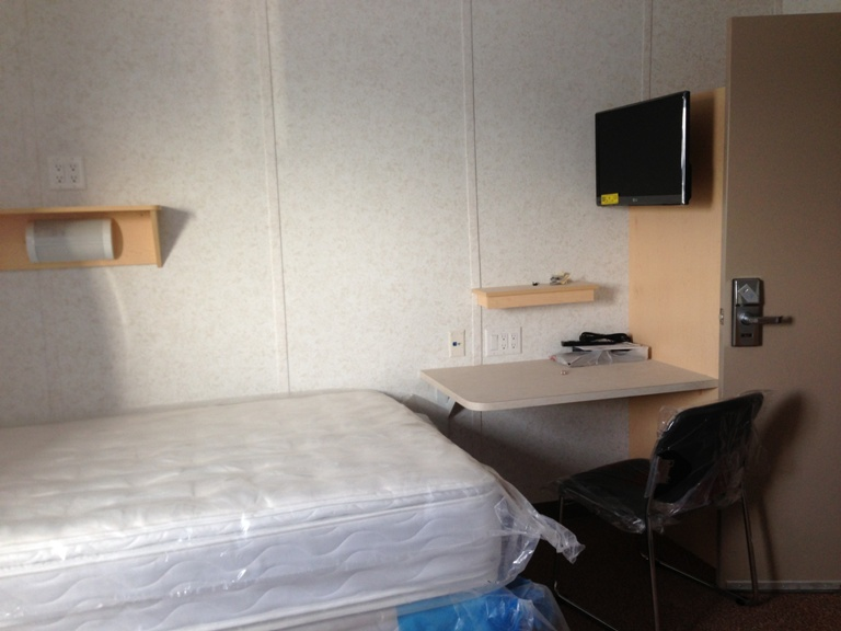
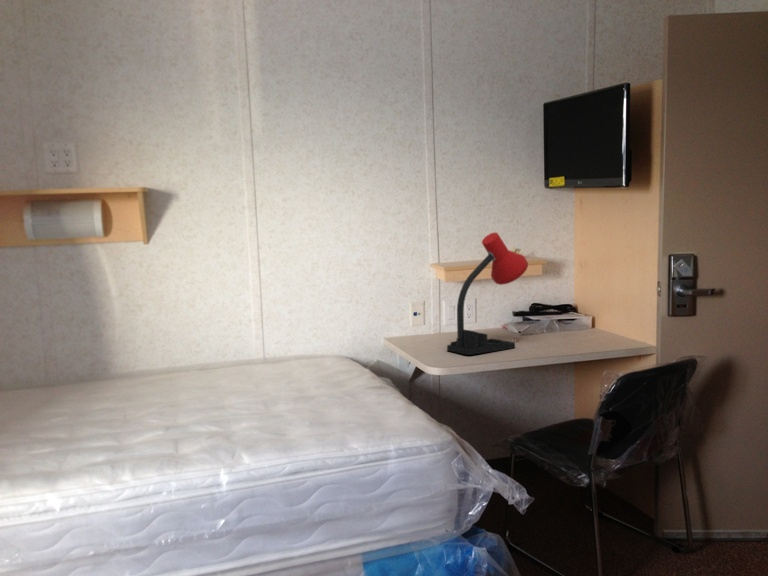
+ desk lamp [446,231,529,356]
